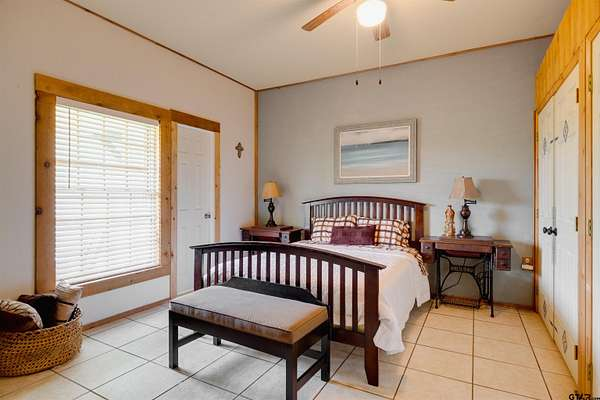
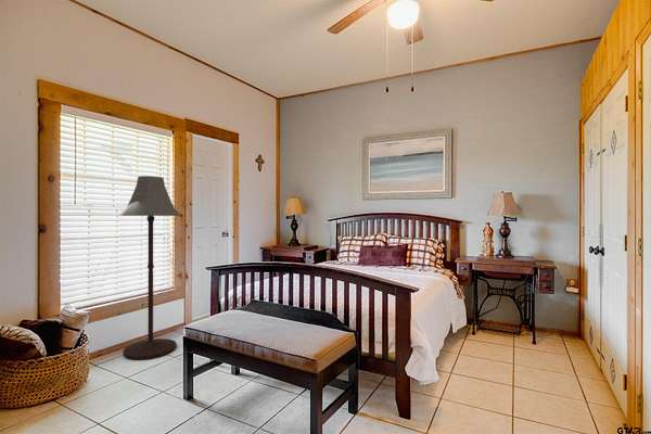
+ floor lamp [118,175,182,361]
